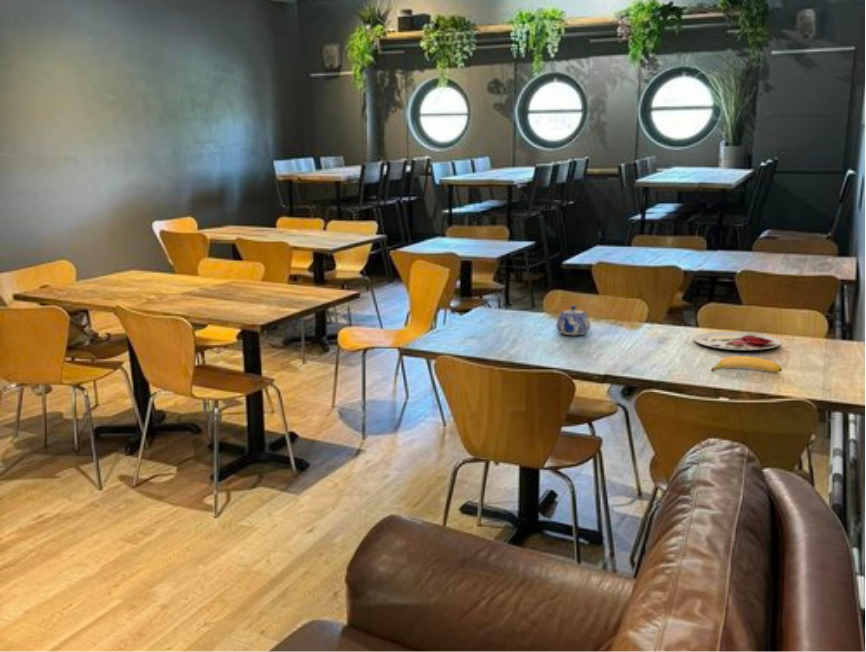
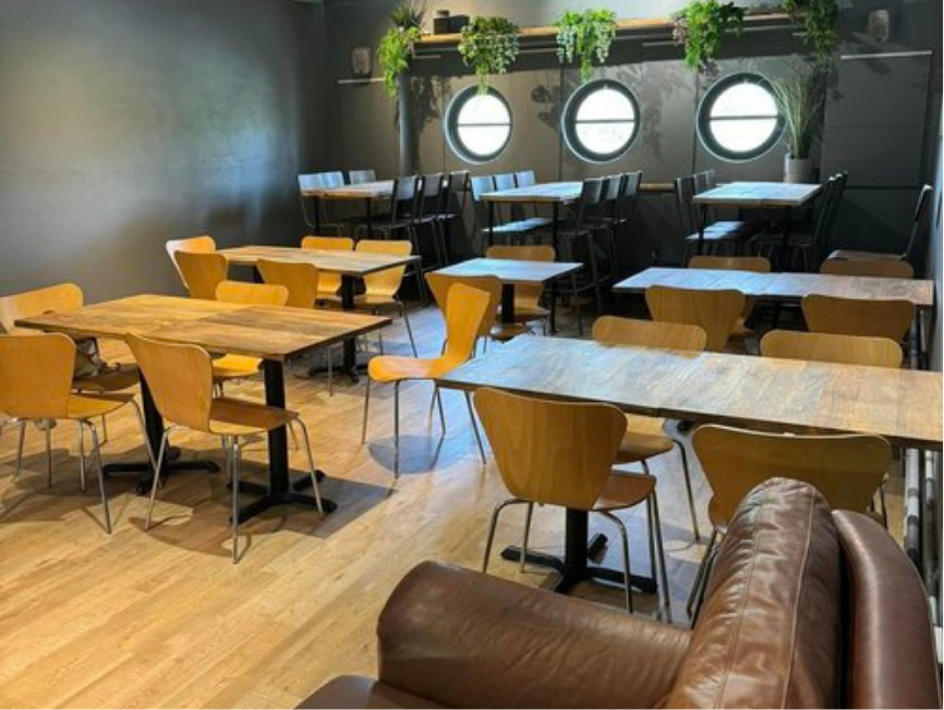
- plate [693,331,782,351]
- teapot [555,305,591,336]
- banana [710,355,783,374]
